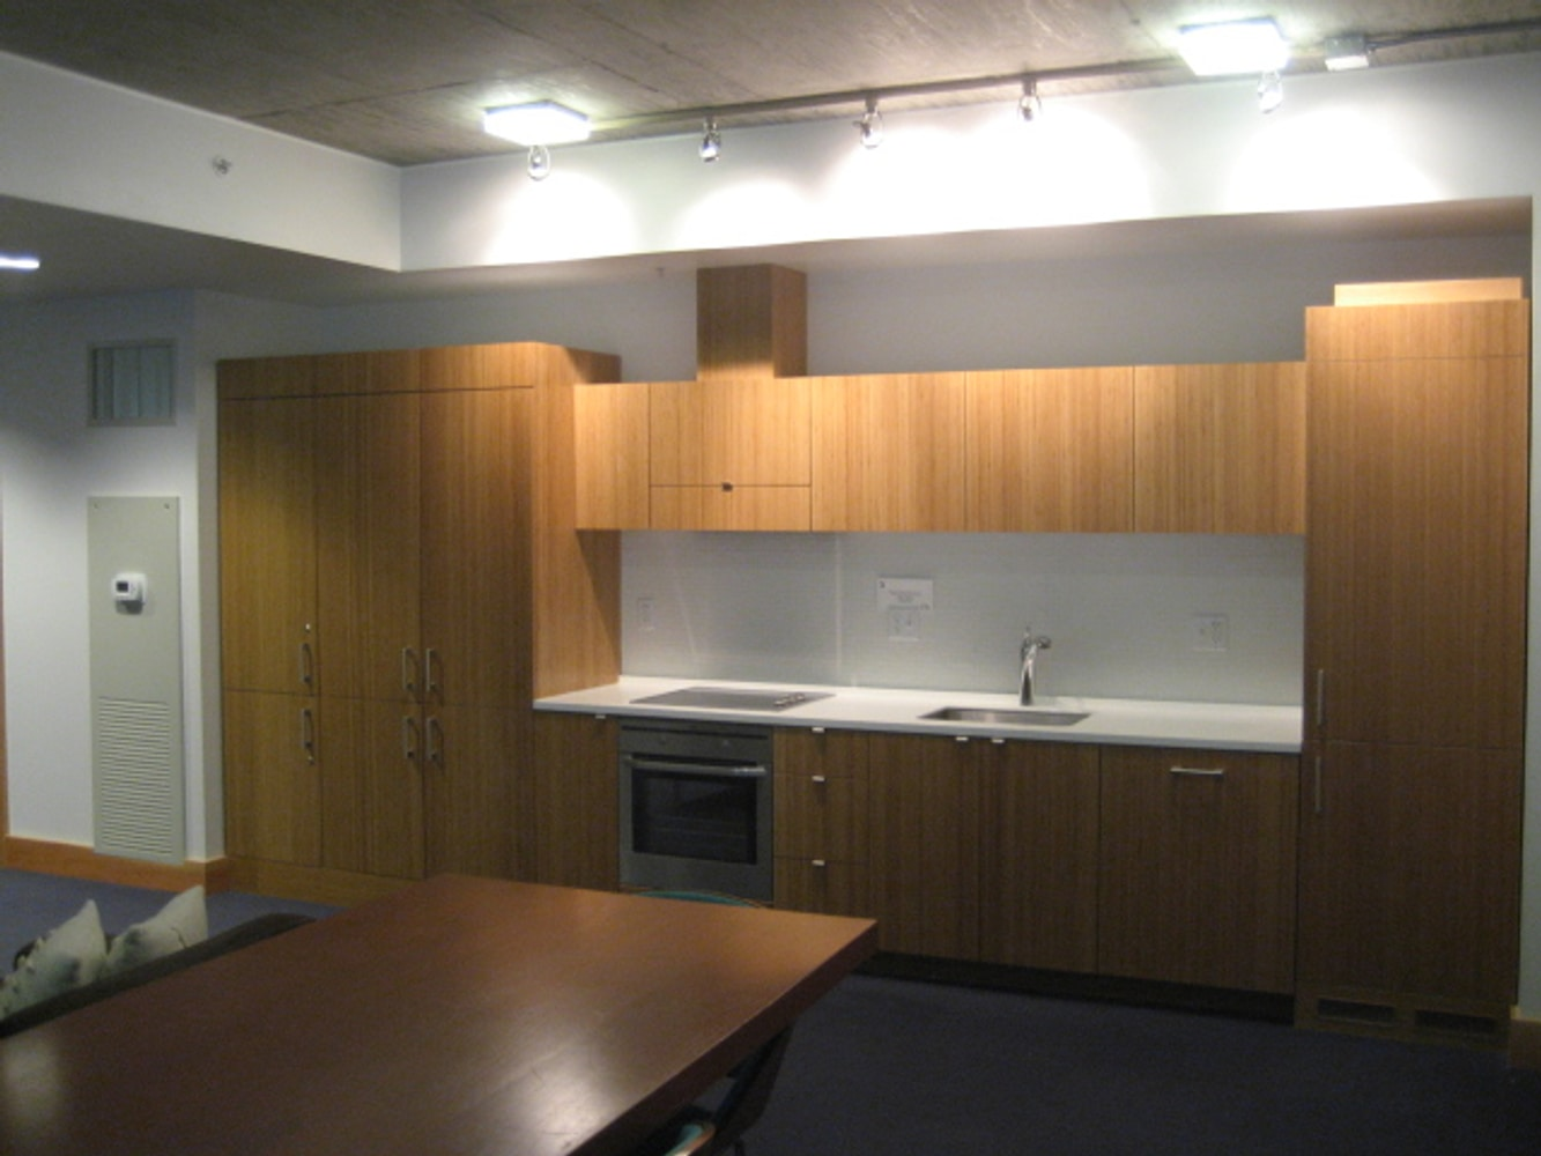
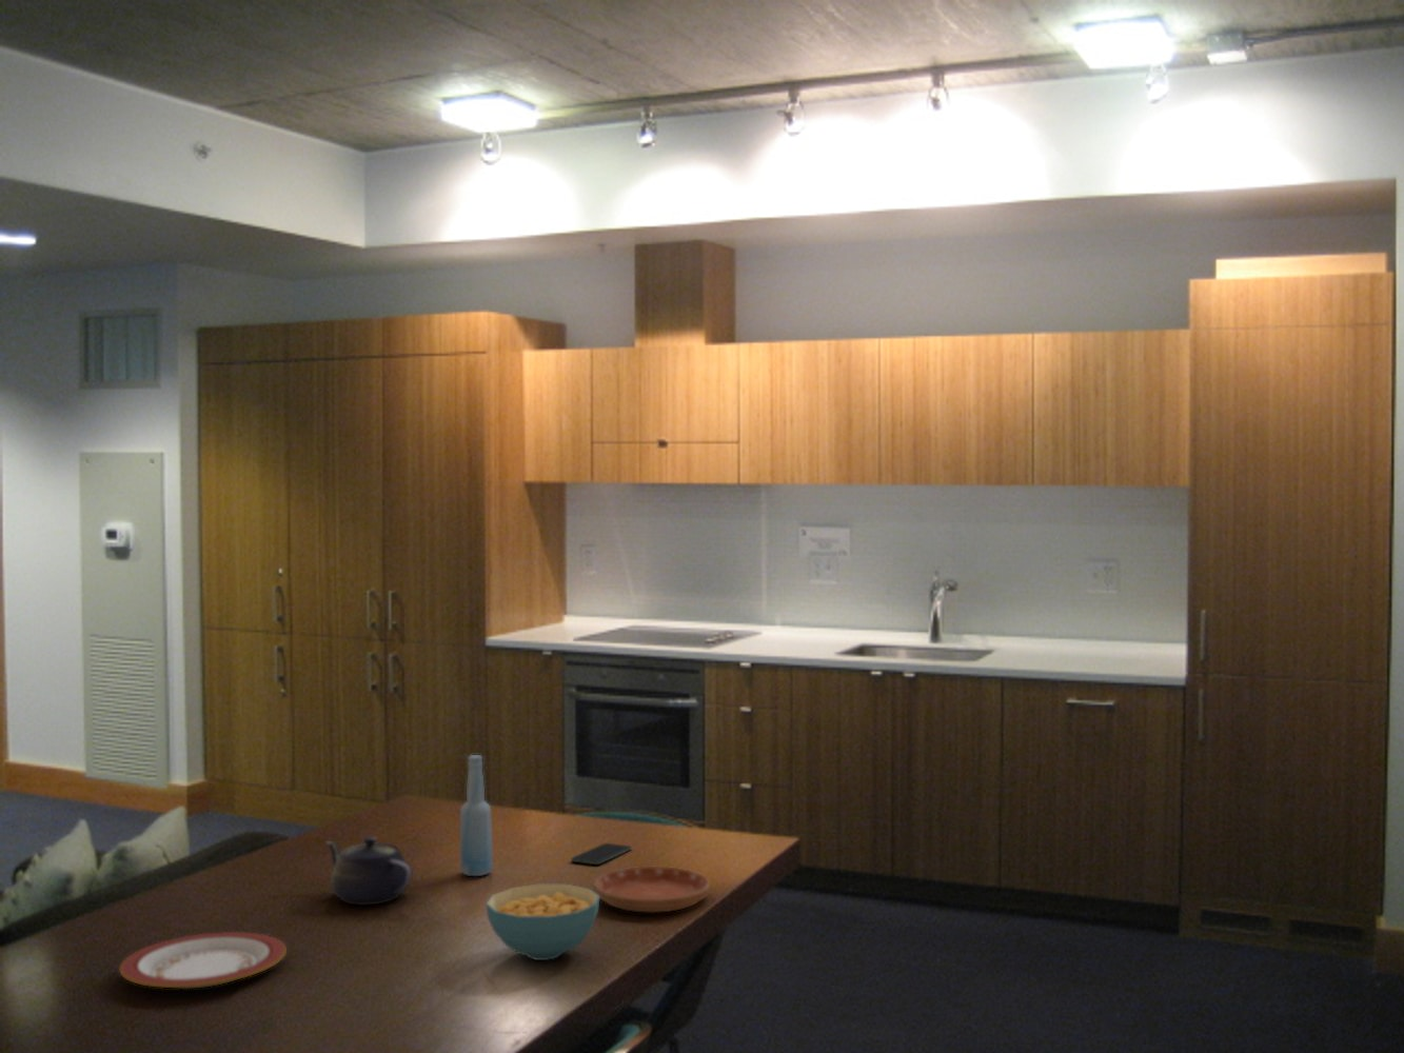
+ bottle [459,754,493,877]
+ saucer [593,866,711,914]
+ cereal bowl [485,883,601,961]
+ teapot [324,836,414,906]
+ smartphone [570,843,633,866]
+ plate [119,931,288,990]
